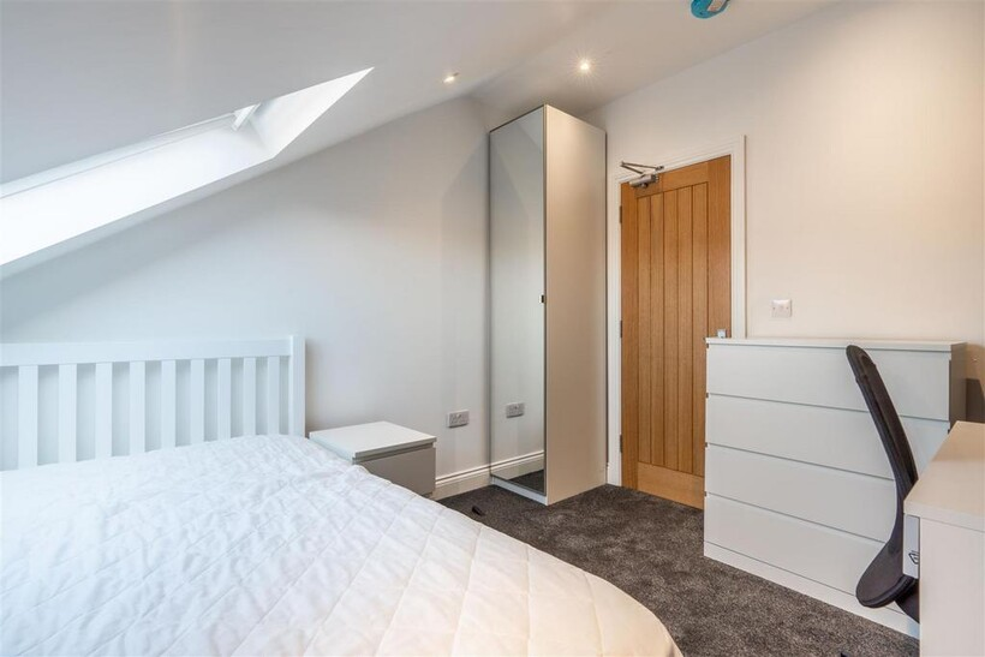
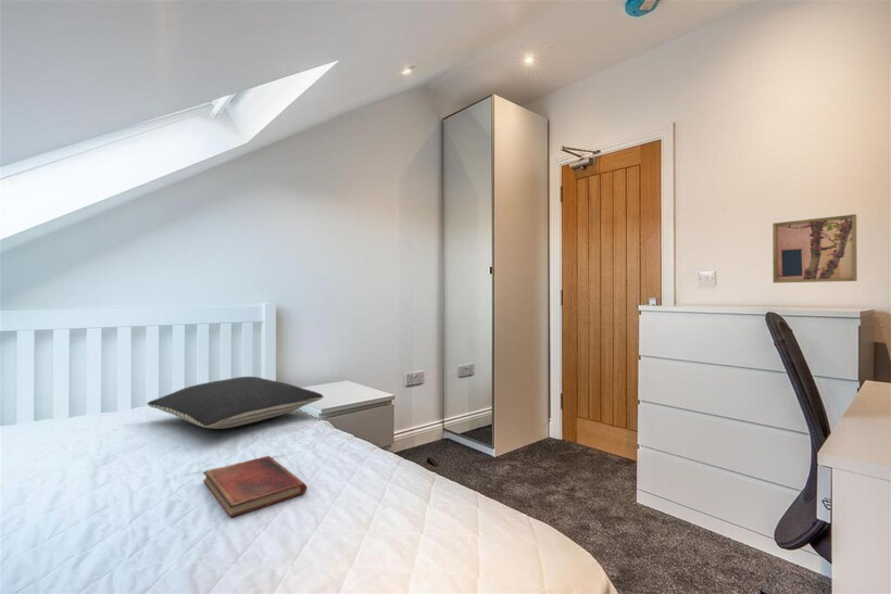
+ wall art [771,213,858,283]
+ diary [202,455,309,519]
+ pillow [147,376,325,430]
